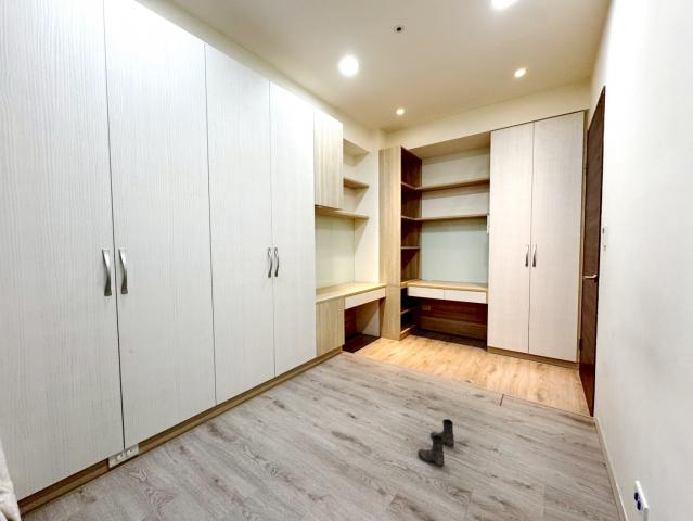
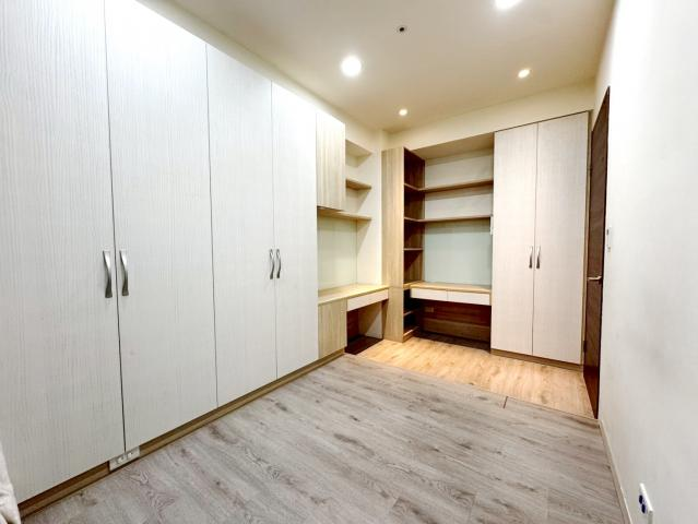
- boots [416,418,455,467]
